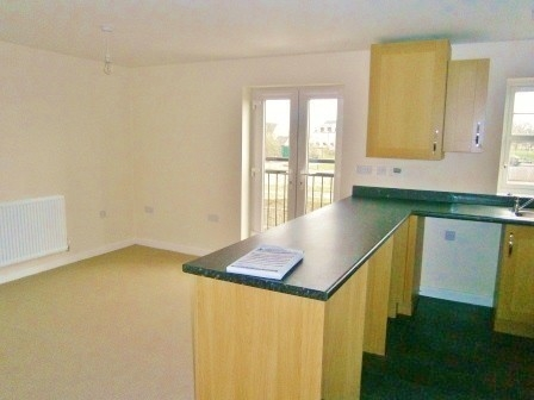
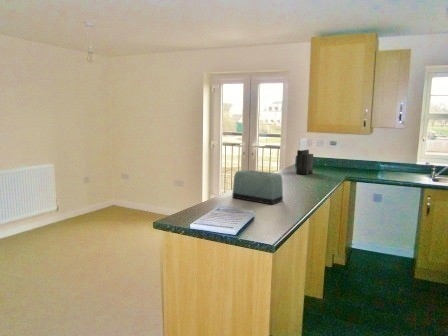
+ knife block [295,137,314,175]
+ toaster [231,169,284,206]
